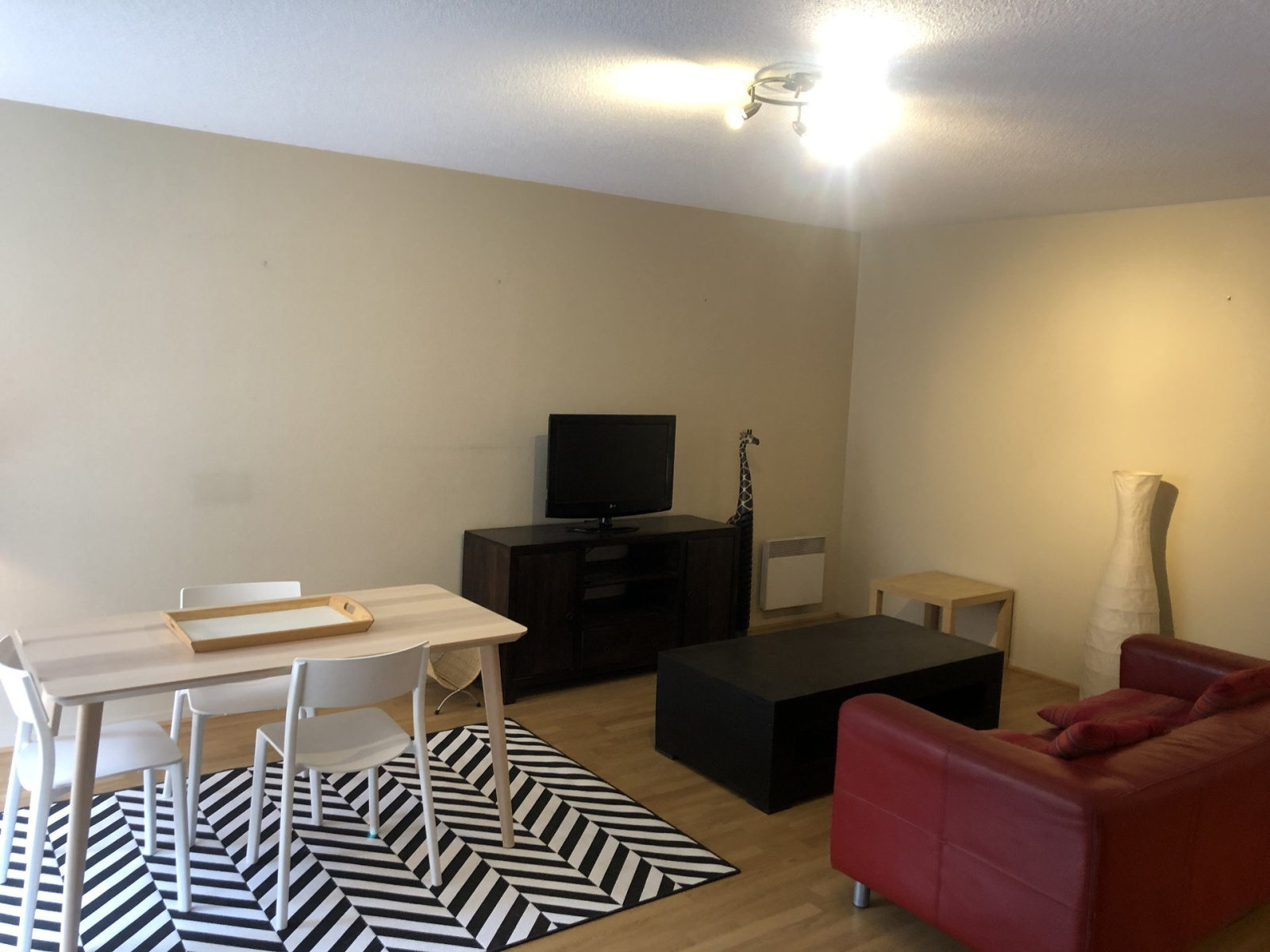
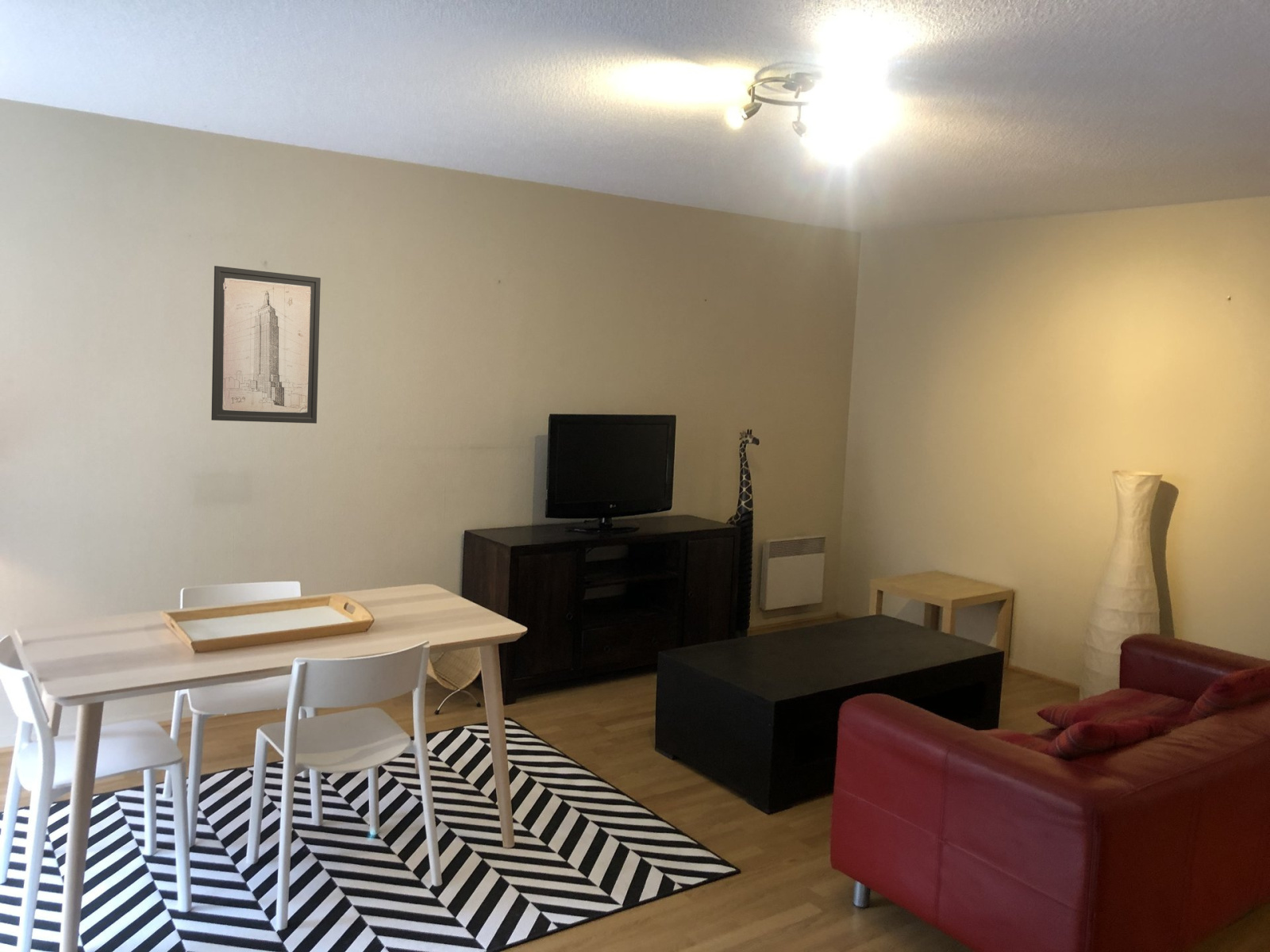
+ wall art [210,265,321,424]
